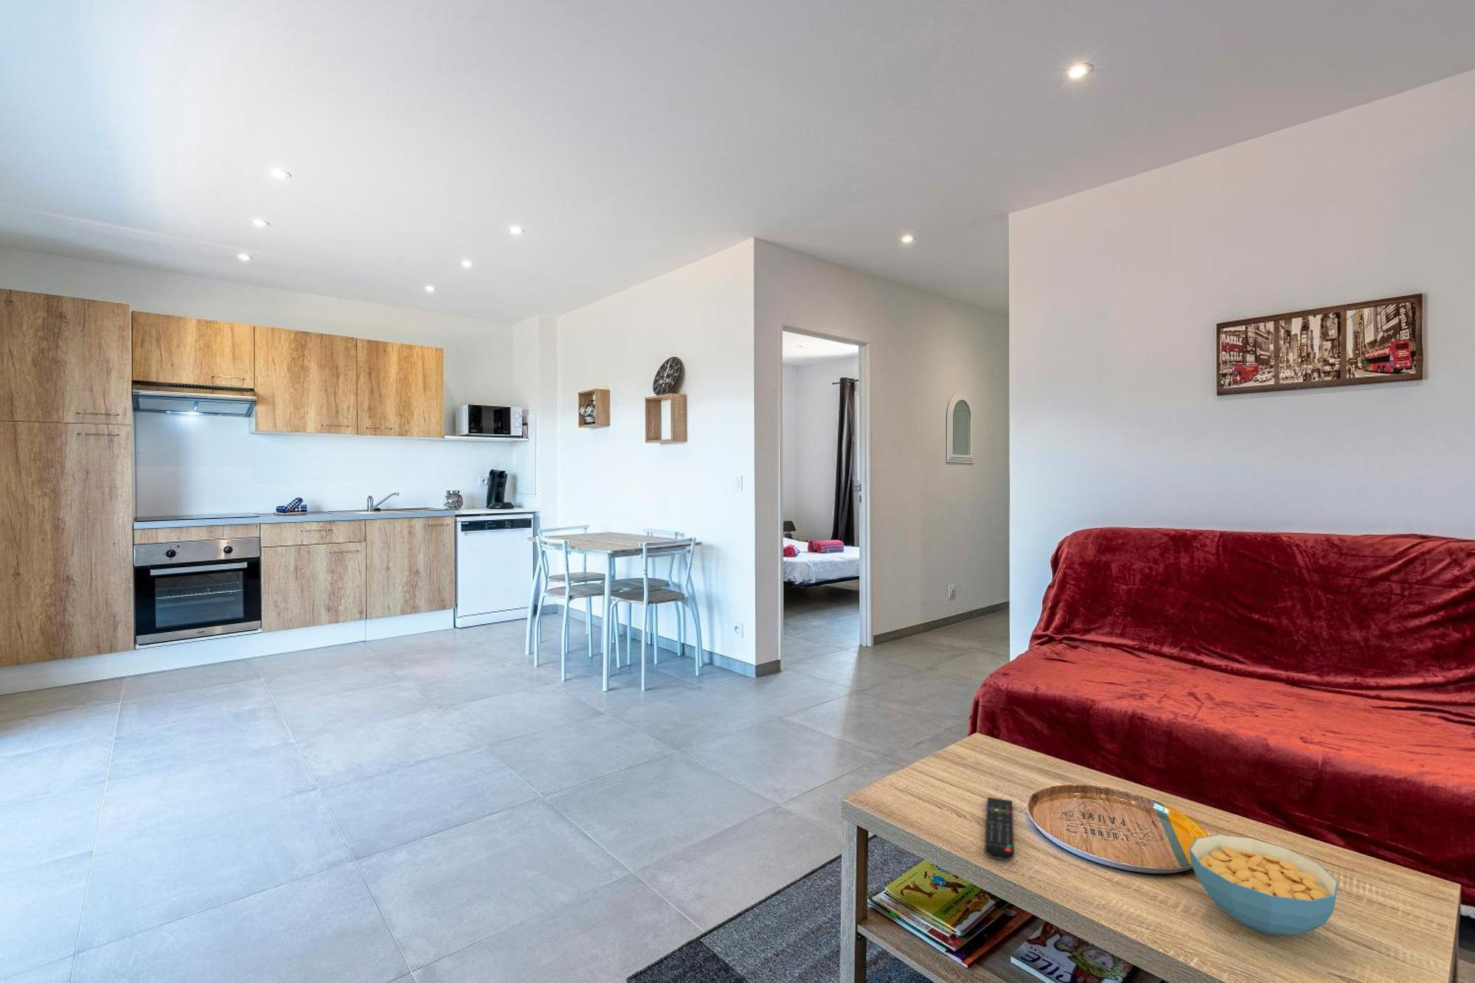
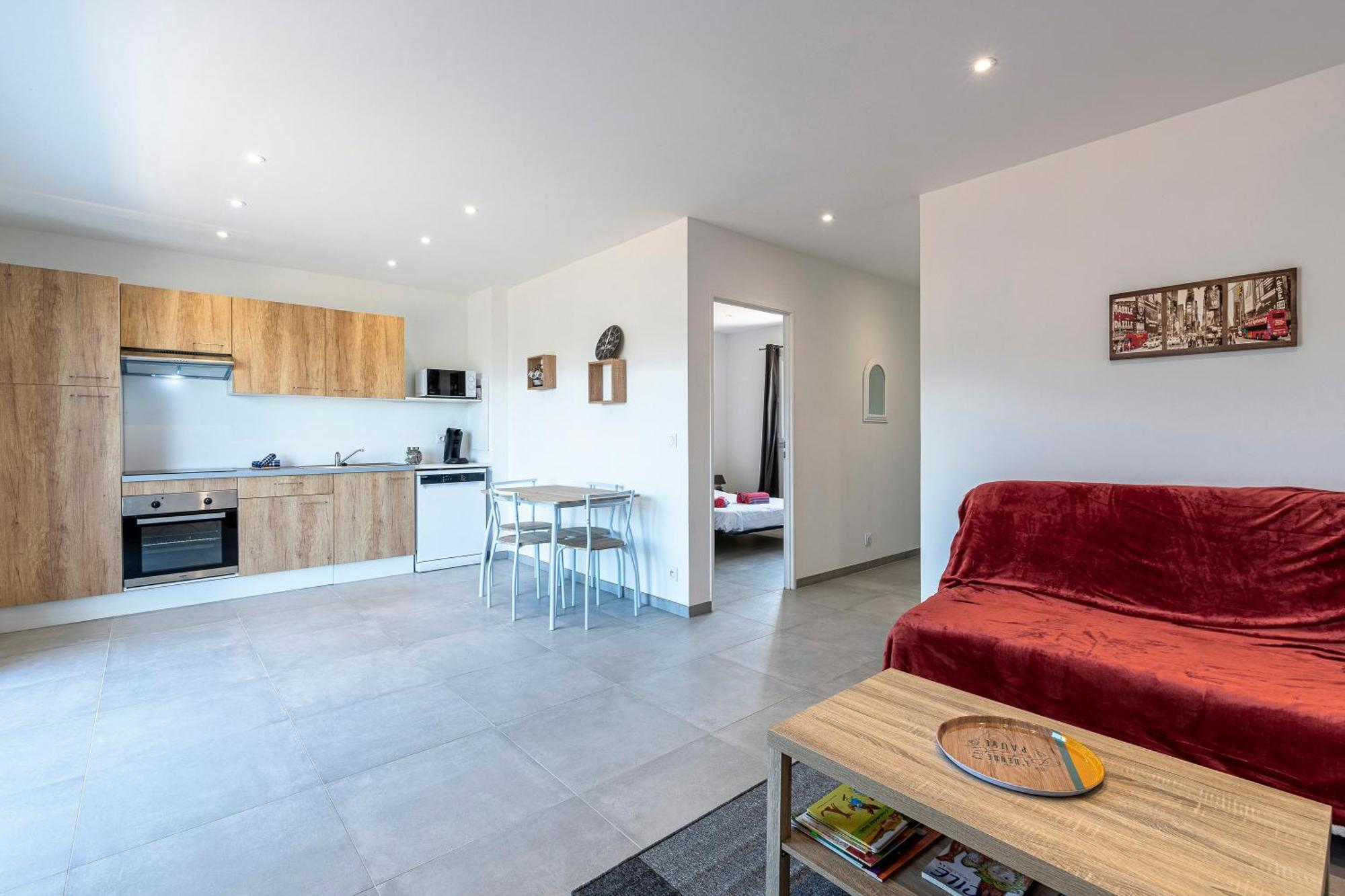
- remote control [985,796,1014,860]
- cereal bowl [1188,834,1339,936]
